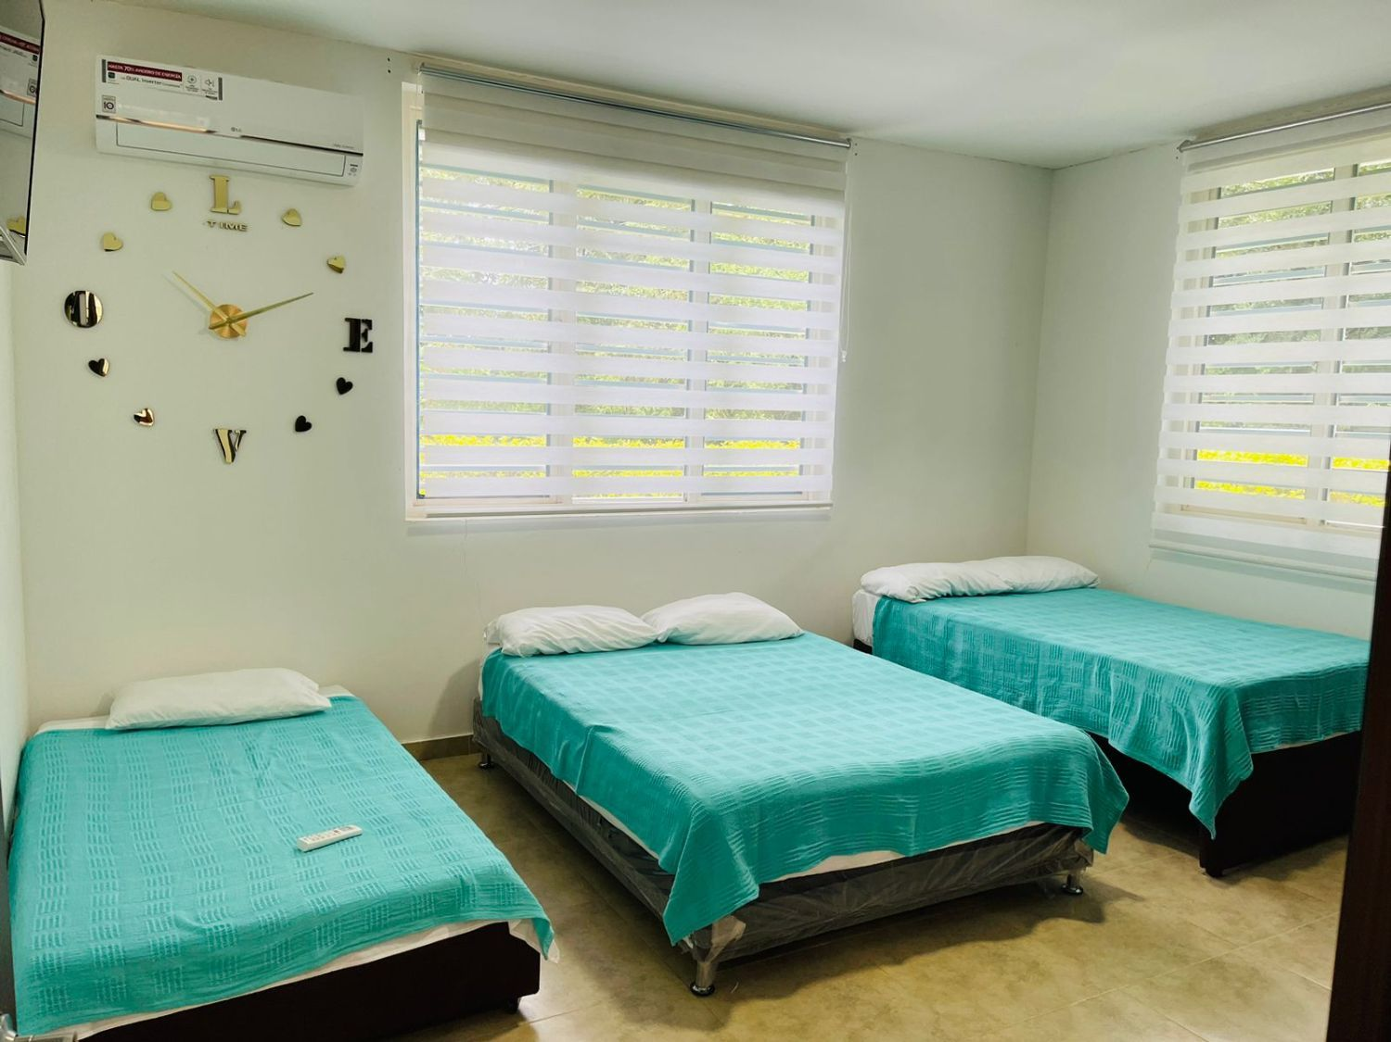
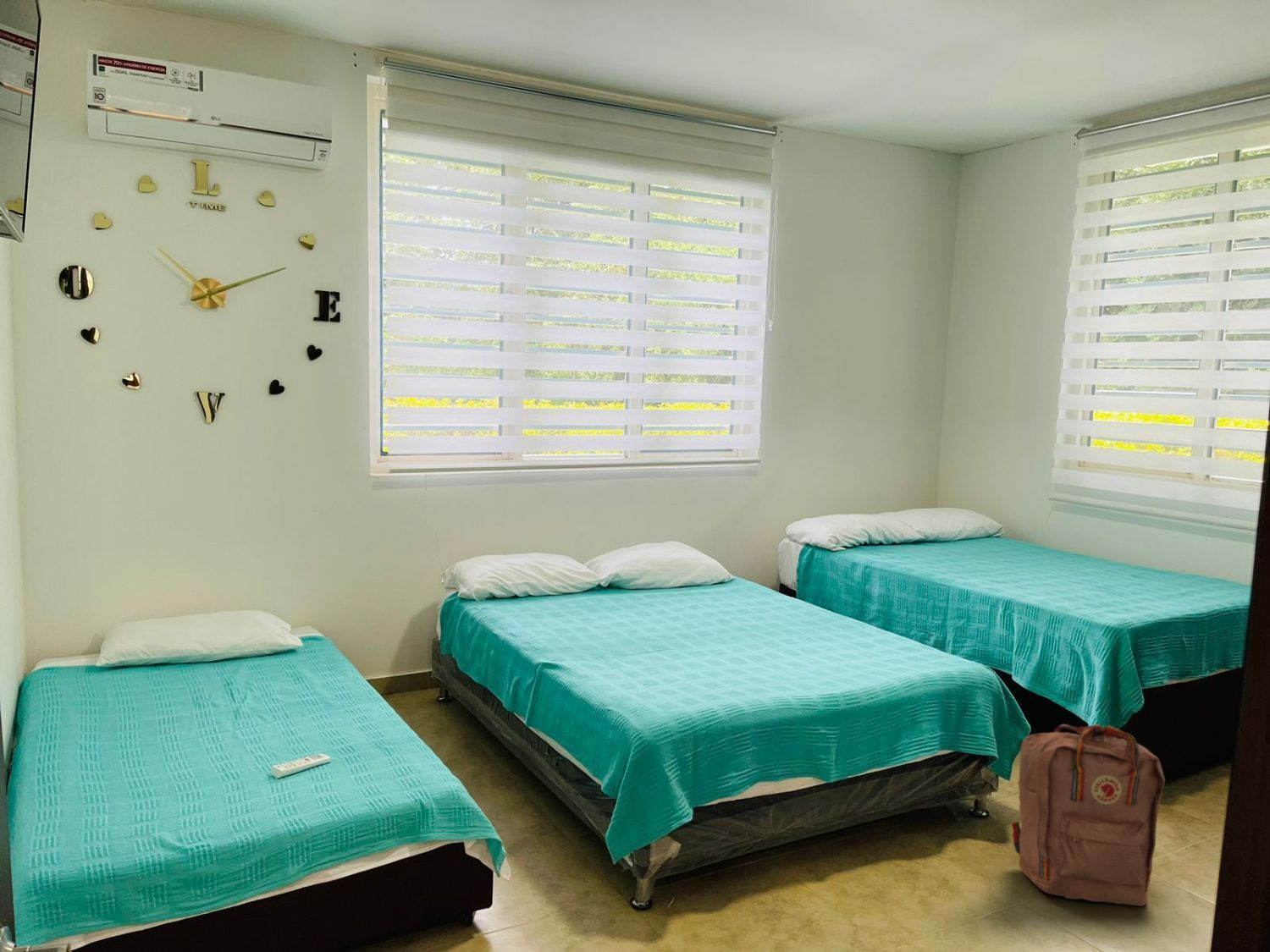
+ backpack [1011,724,1166,907]
